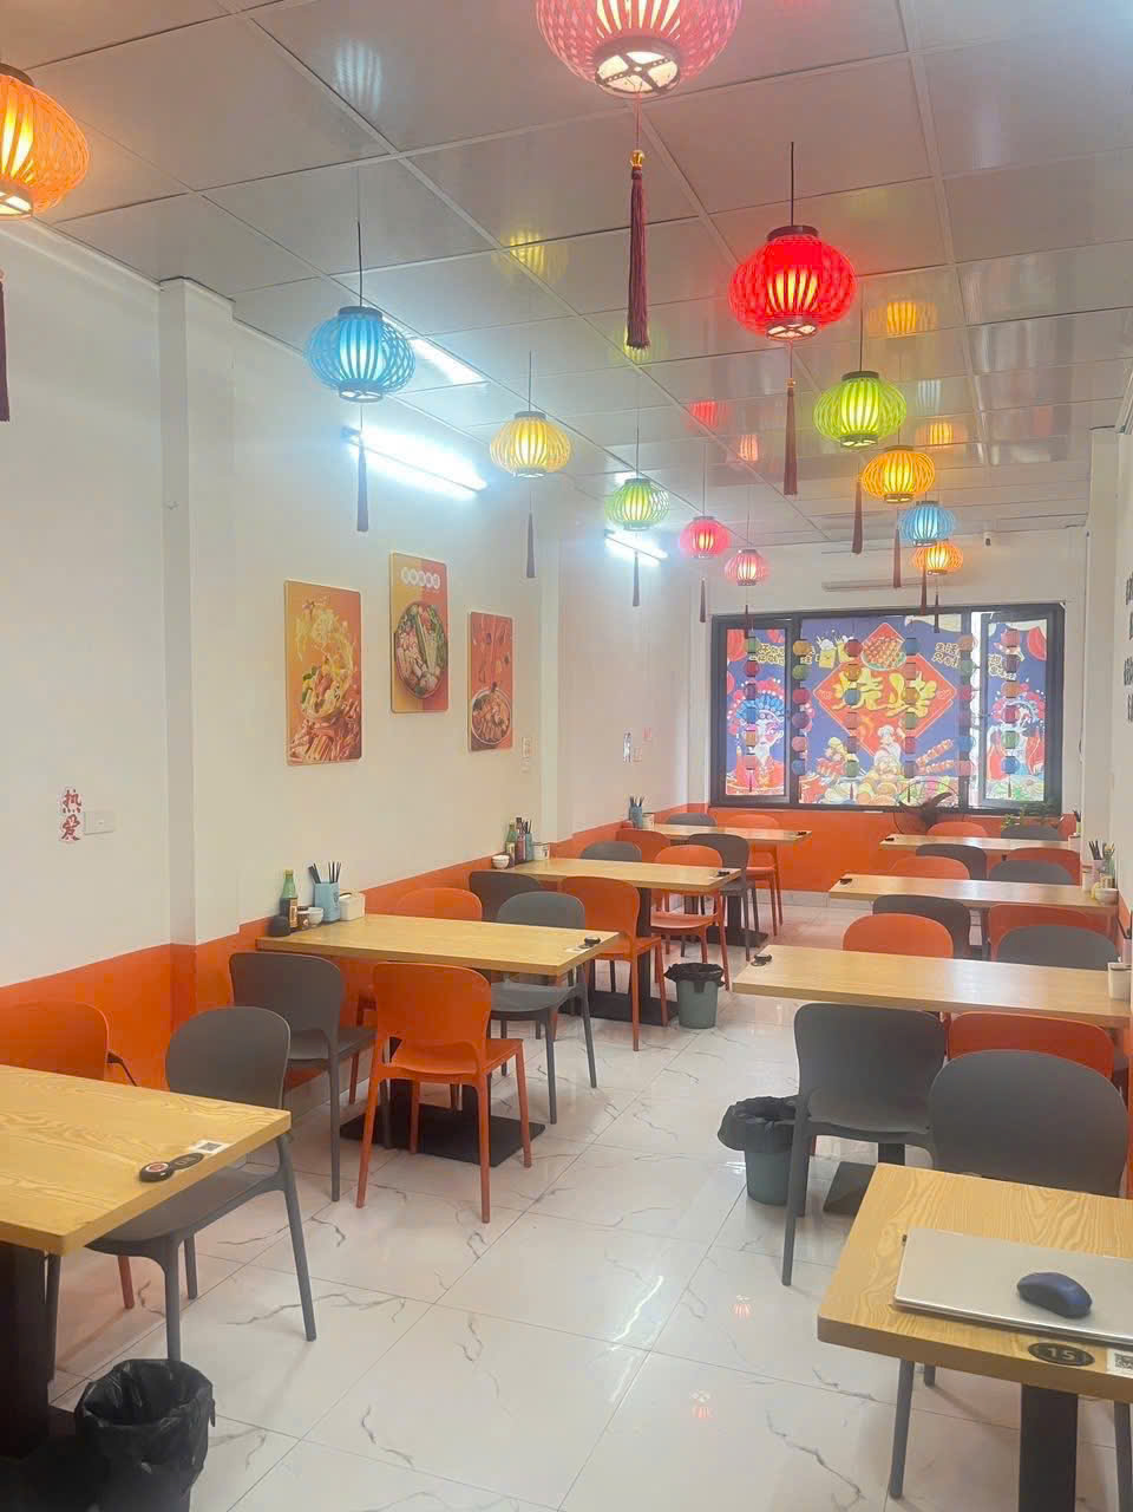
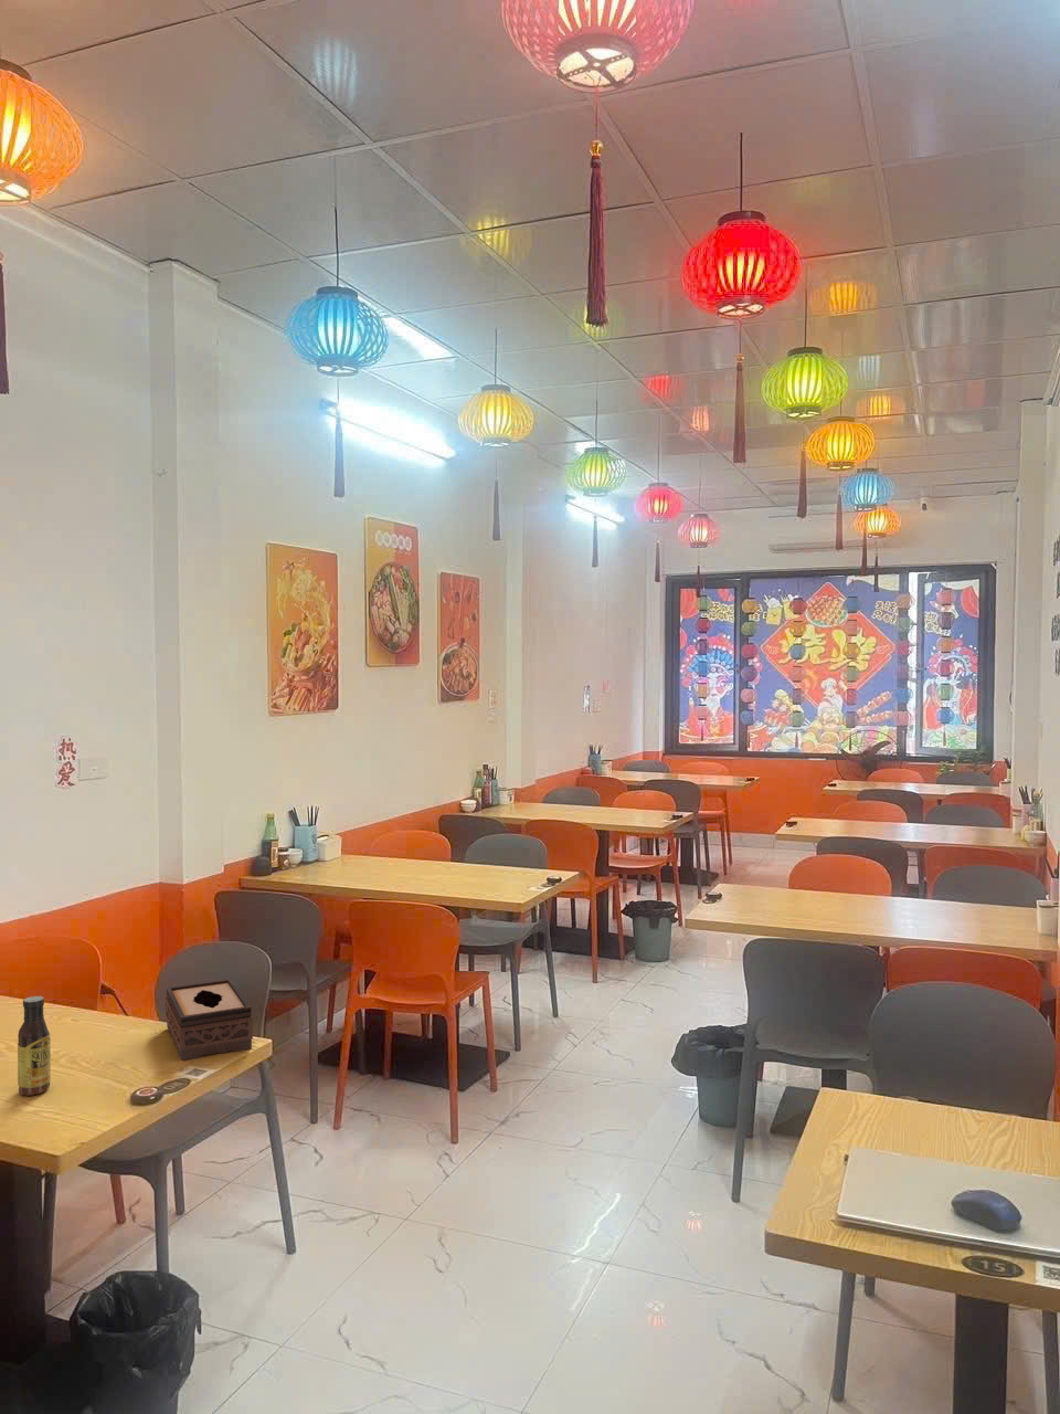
+ sauce bottle [17,995,52,1097]
+ tissue box [165,978,254,1061]
